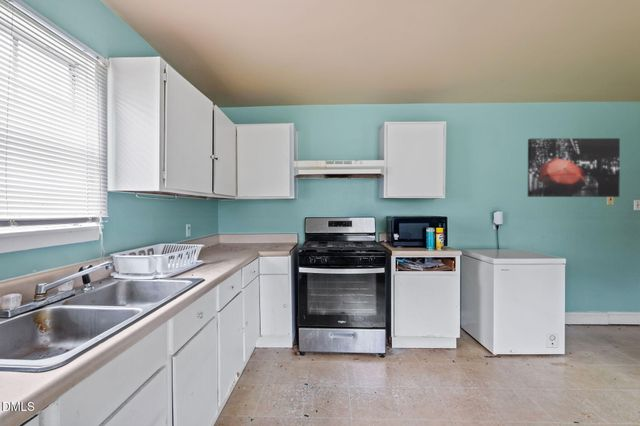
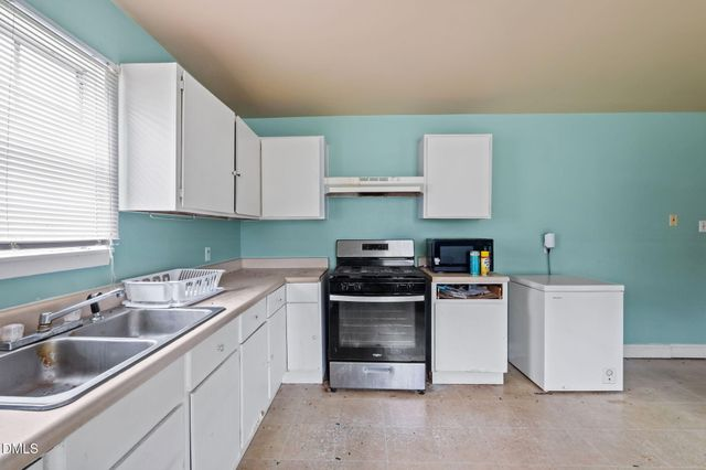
- wall art [527,137,621,198]
